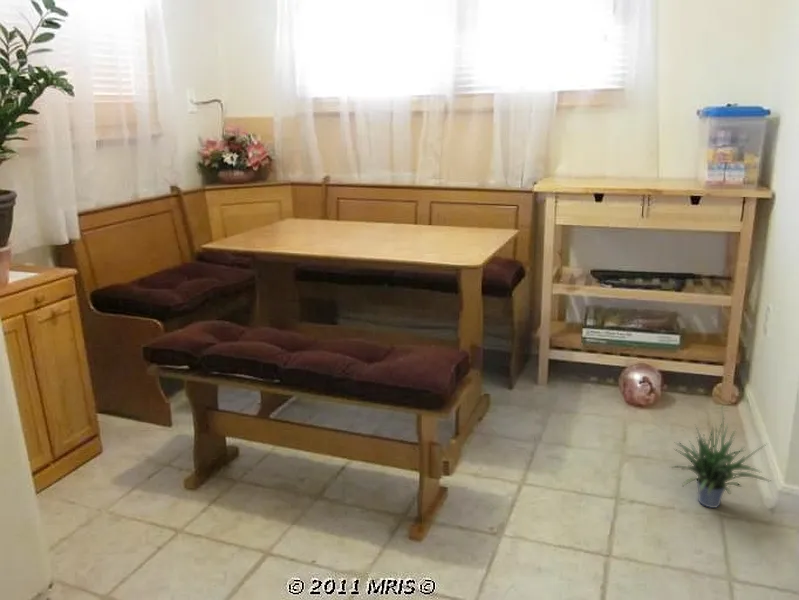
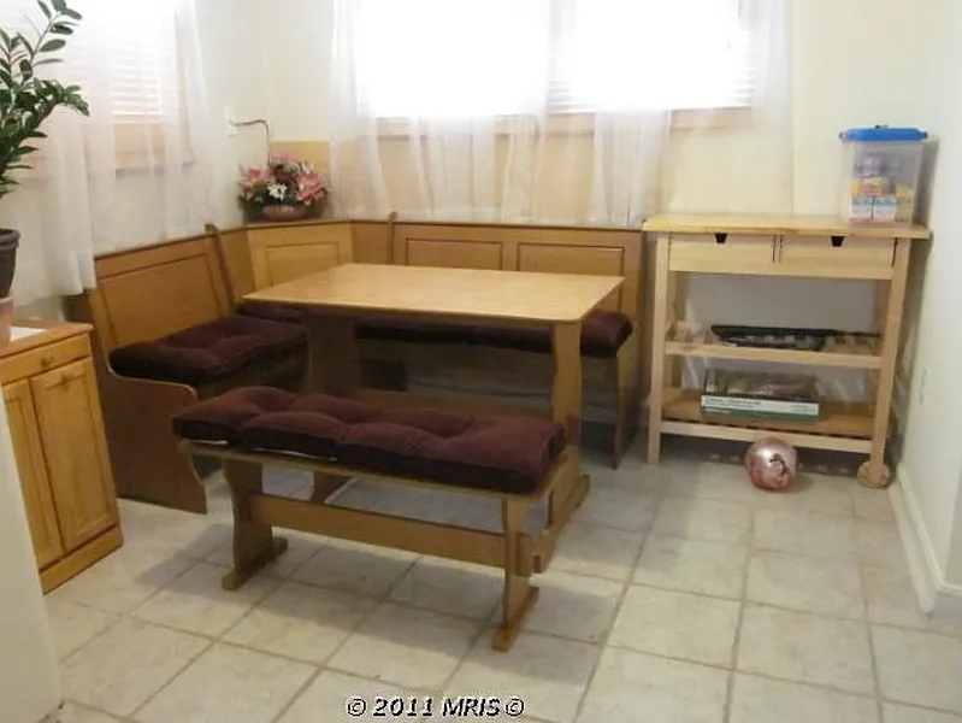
- potted plant [669,407,773,509]
